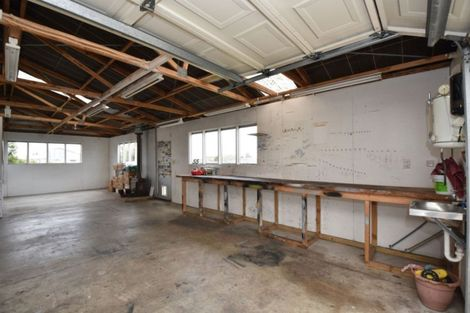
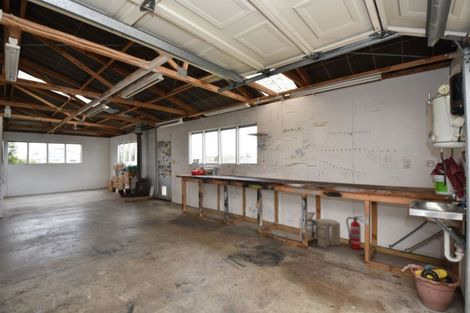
+ storage bin [299,211,341,250]
+ fire extinguisher [345,215,365,250]
